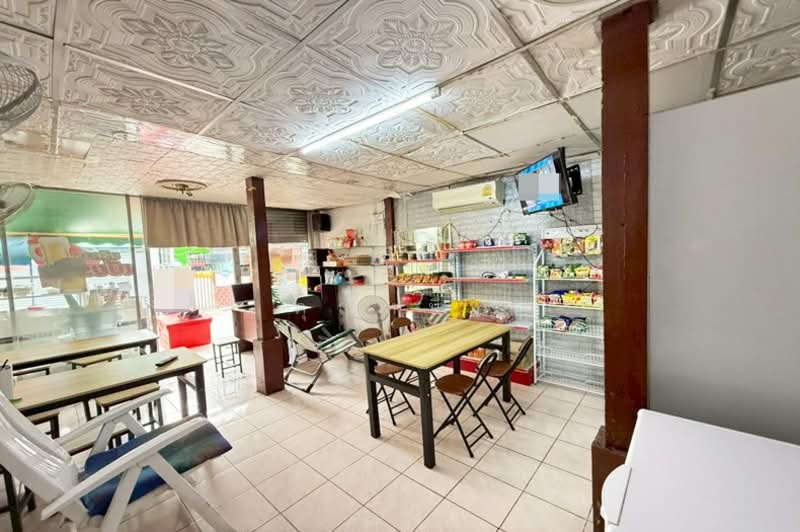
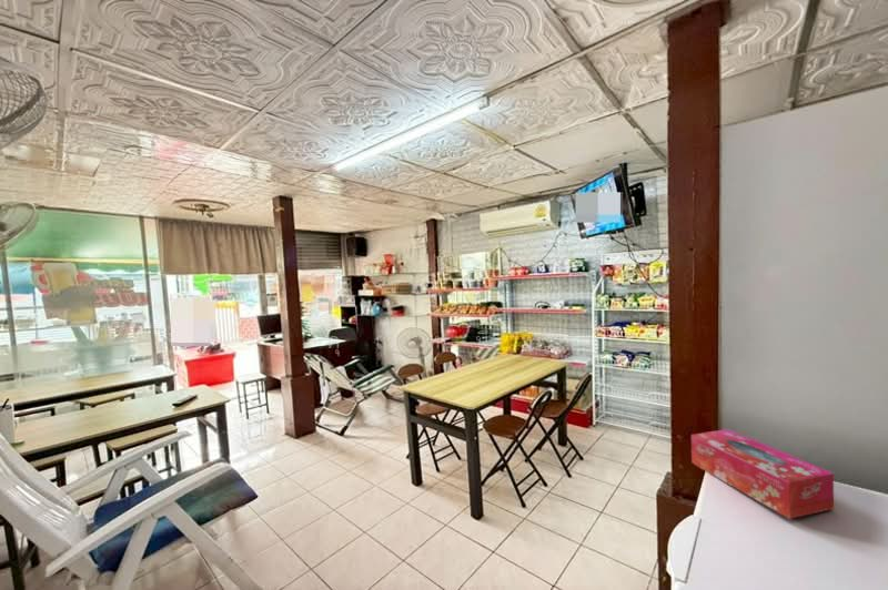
+ tissue box [690,428,835,520]
